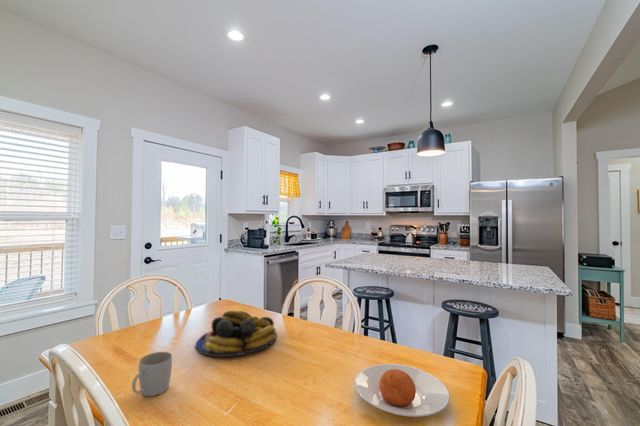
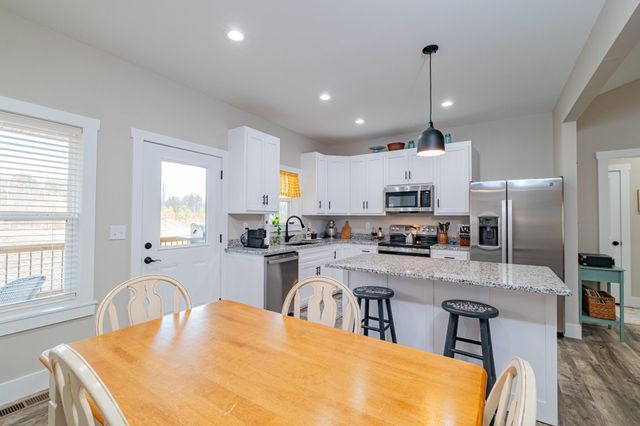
- fruit bowl [194,310,278,358]
- plate [354,363,451,418]
- mug [131,351,173,397]
